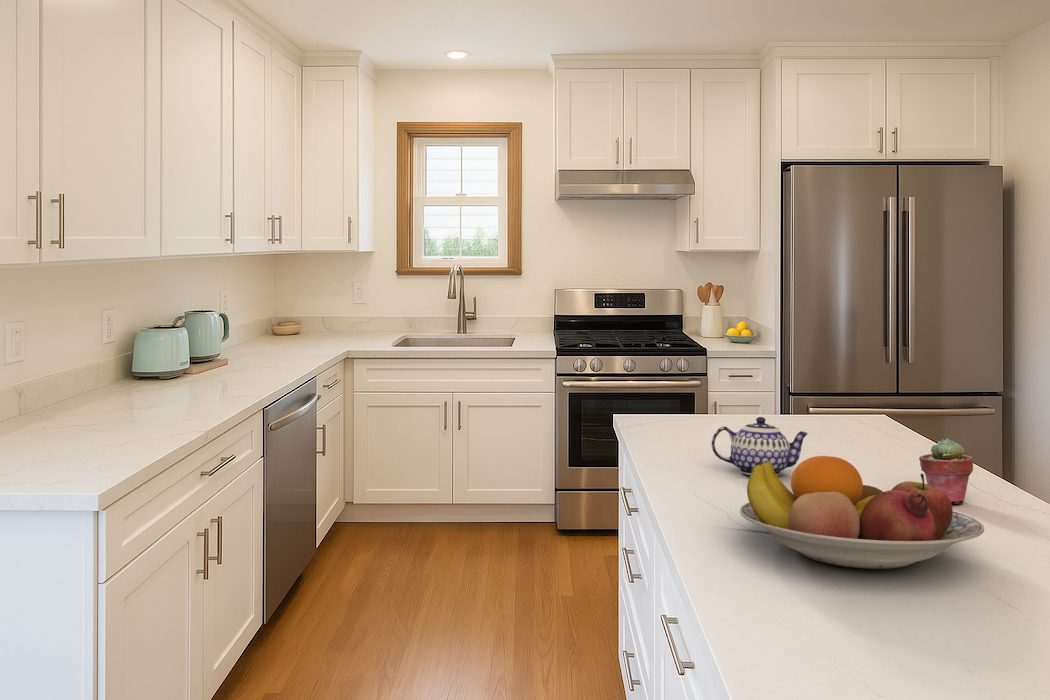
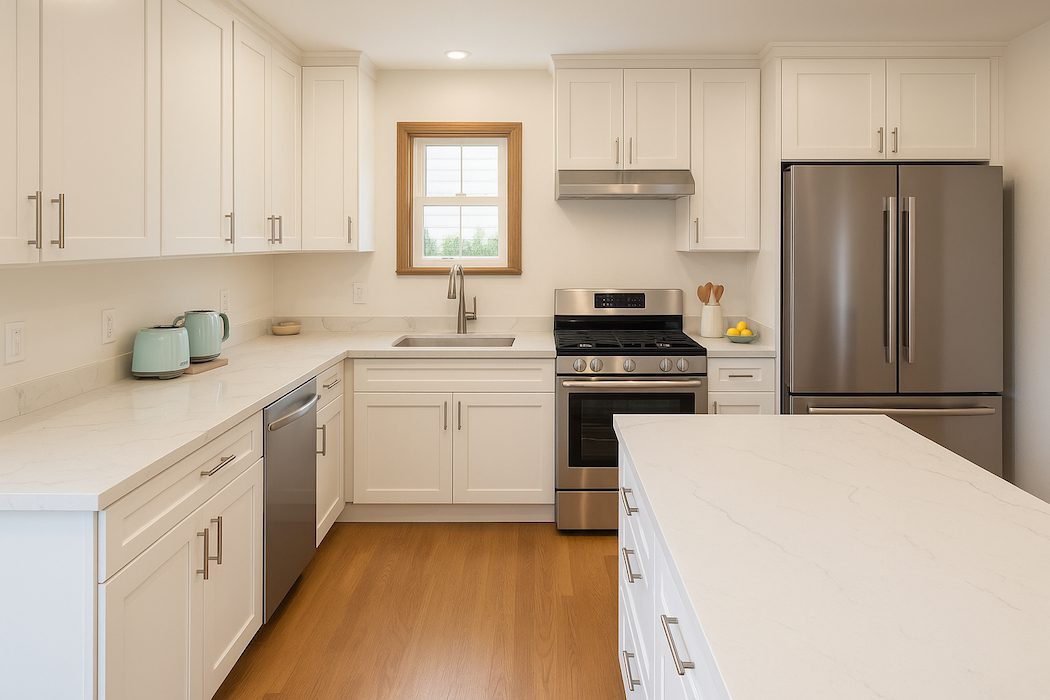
- fruit bowl [739,455,985,570]
- potted succulent [918,438,974,505]
- teapot [711,416,809,476]
